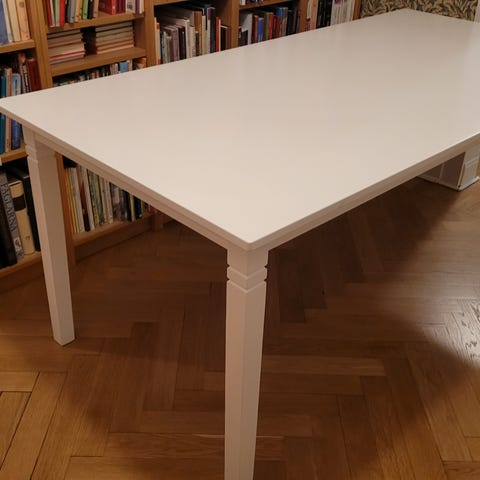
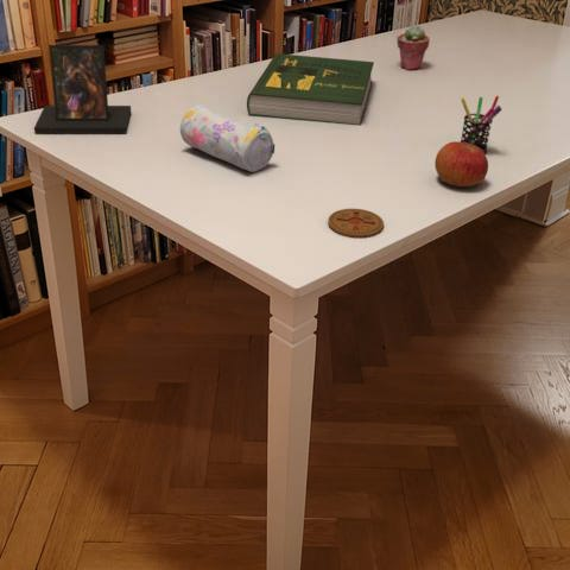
+ potted succulent [395,24,431,71]
+ apple [433,140,489,188]
+ pen holder [460,95,504,154]
+ pencil case [179,103,276,173]
+ photo frame [33,44,132,135]
+ book [246,52,375,127]
+ coaster [327,208,385,239]
